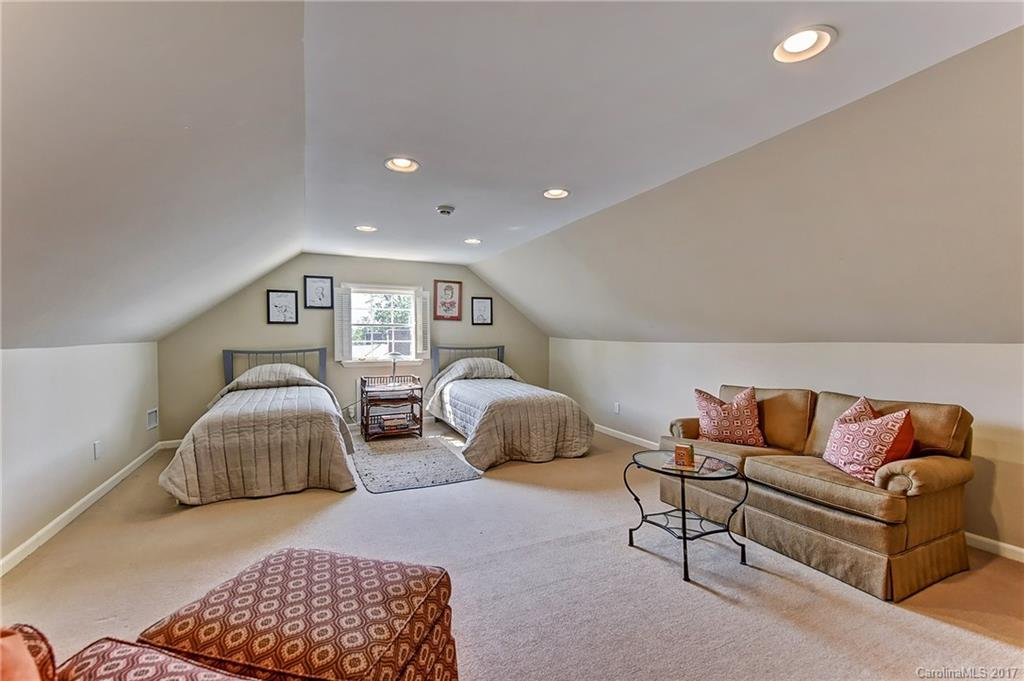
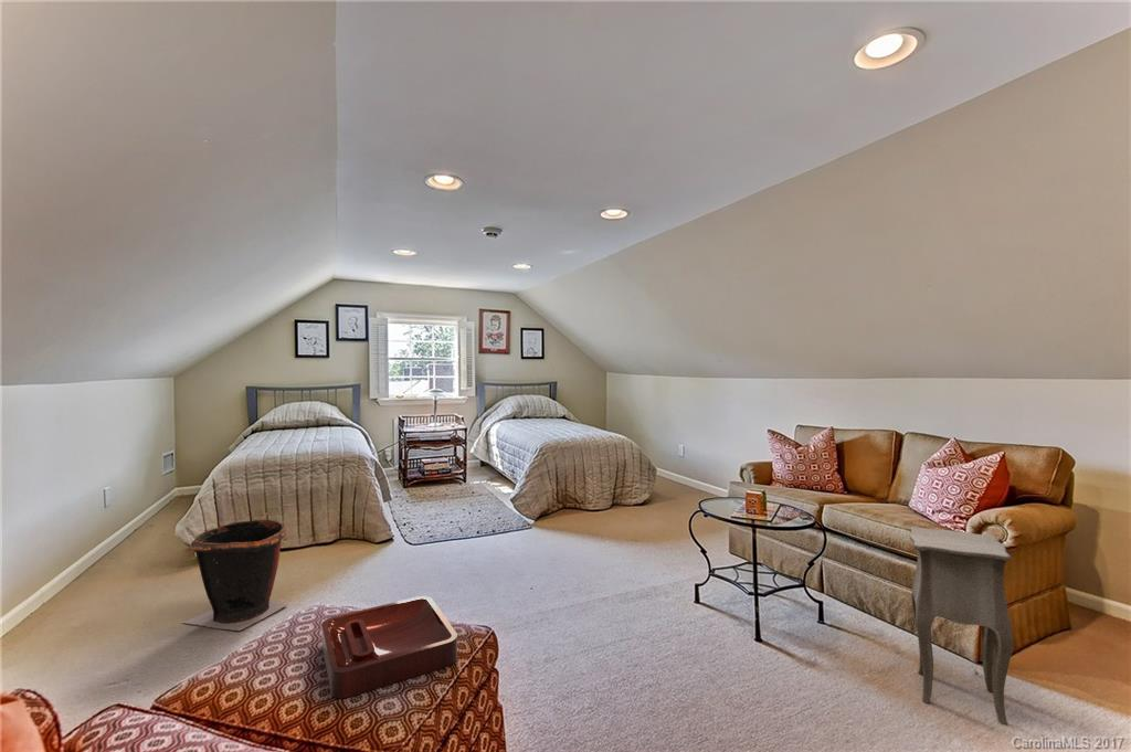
+ waste bin [182,511,289,632]
+ side table [908,526,1015,725]
+ decorative tray [320,595,458,699]
